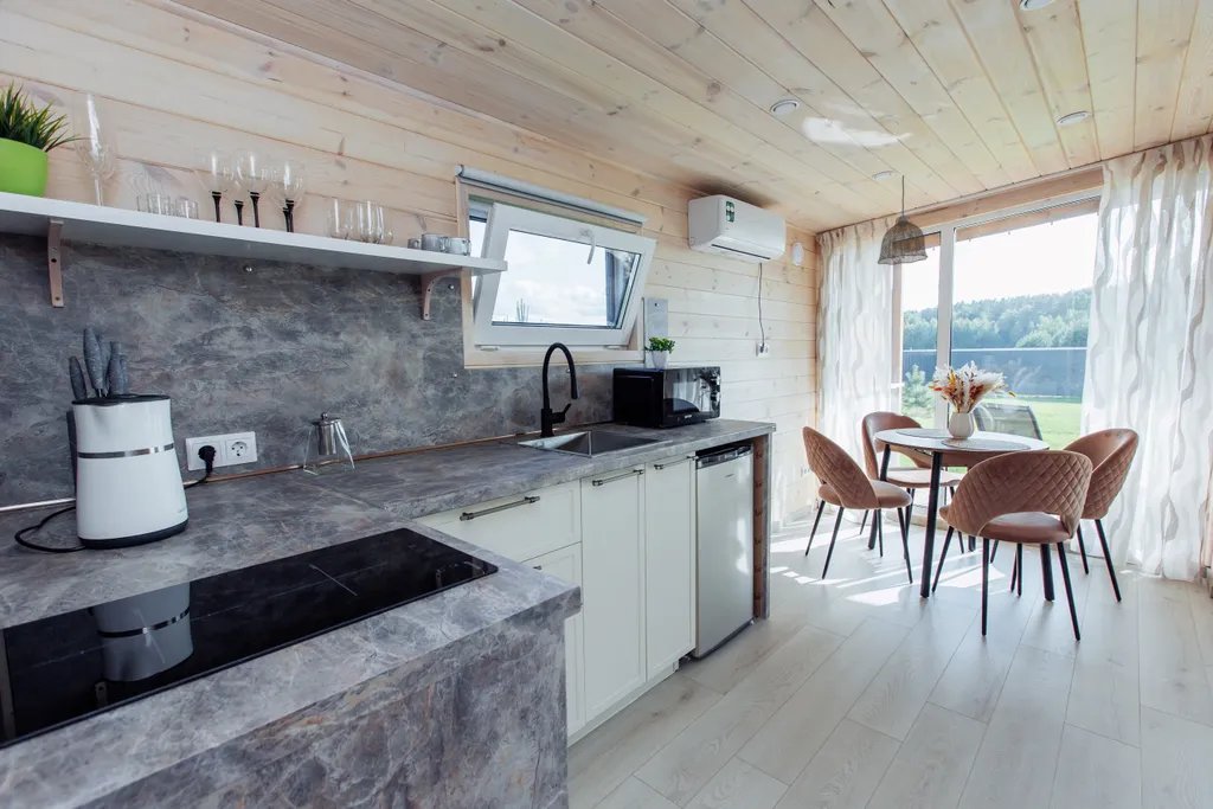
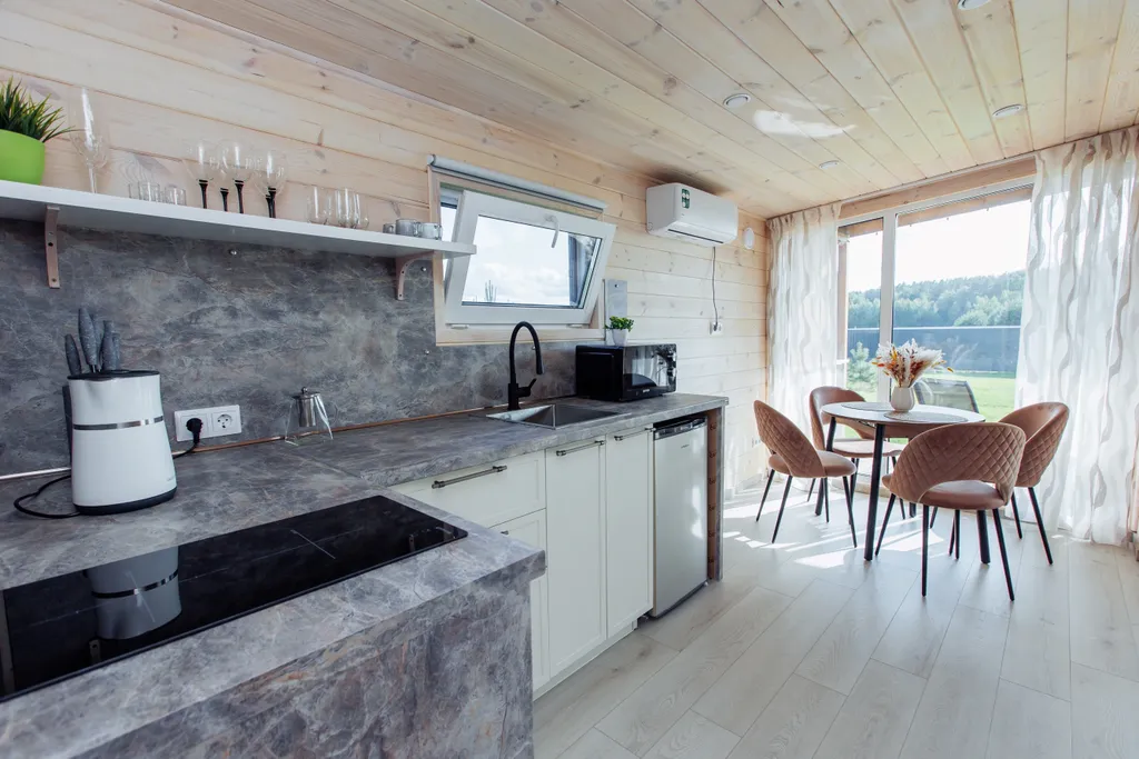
- pendant lamp [877,174,929,267]
